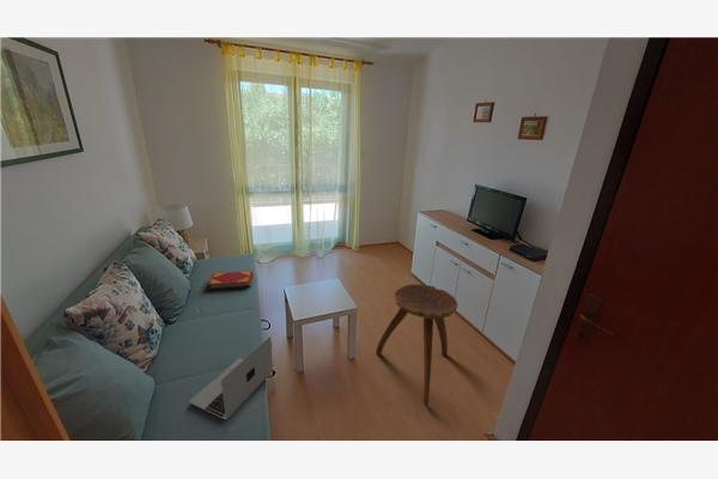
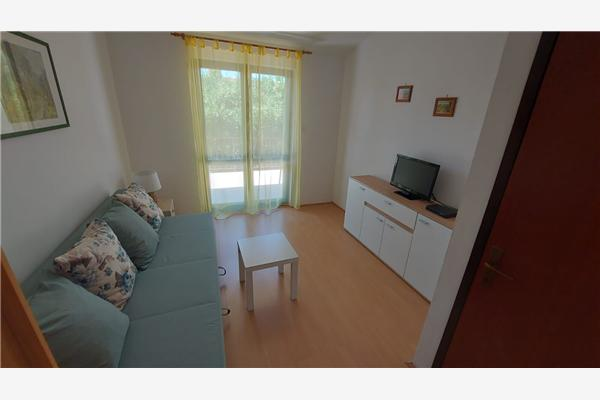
- laptop [189,335,274,422]
- hardback book [206,269,254,291]
- stool [375,284,458,408]
